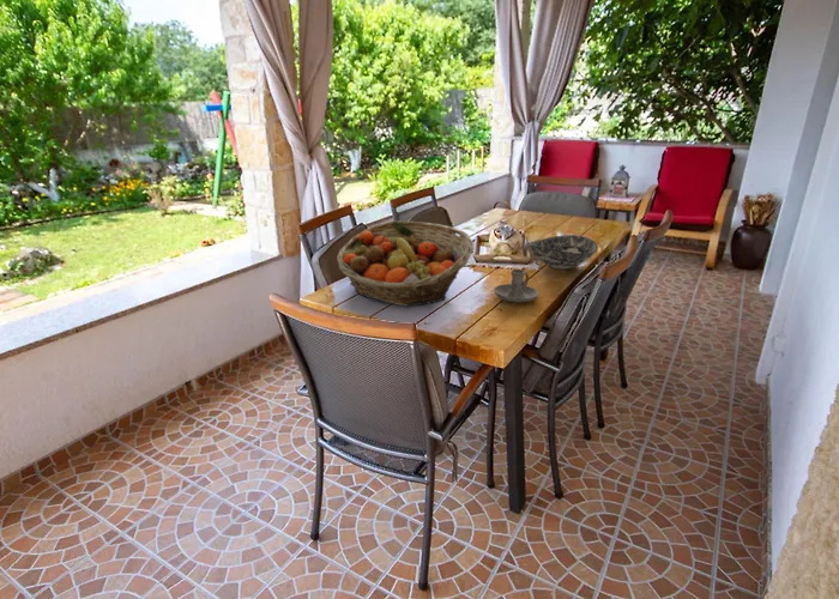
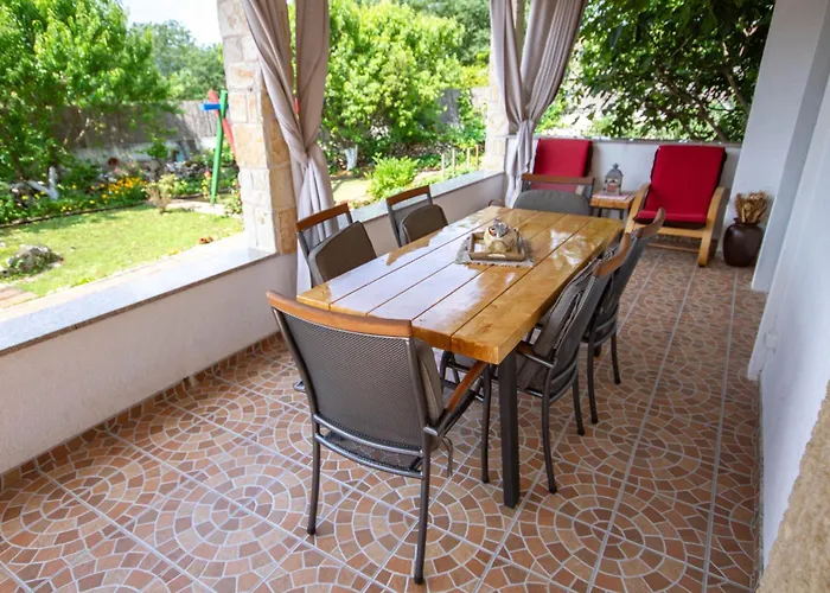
- fruit basket [336,219,475,307]
- bowl [527,234,599,271]
- candle holder [493,268,539,303]
